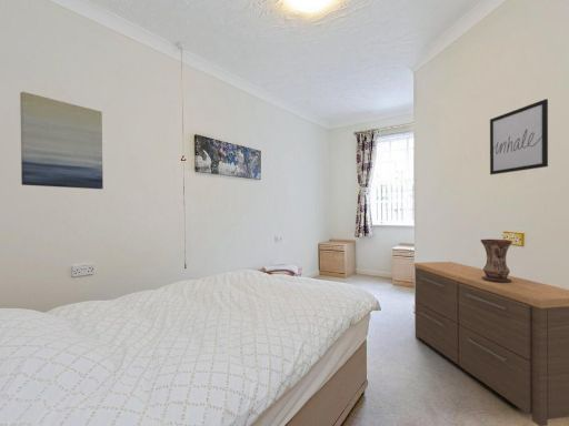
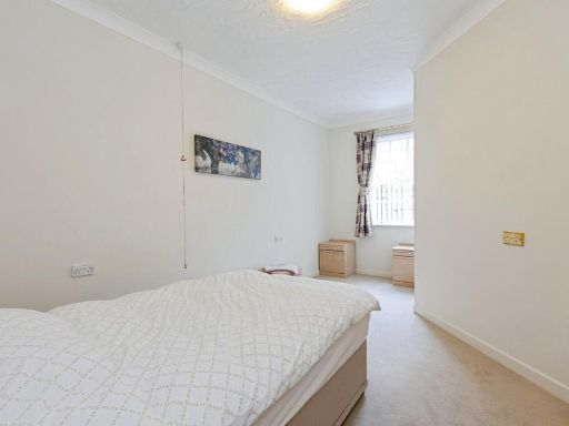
- wall art [489,98,549,175]
- wall art [19,91,104,190]
- vase [479,239,513,283]
- dresser [413,261,569,426]
